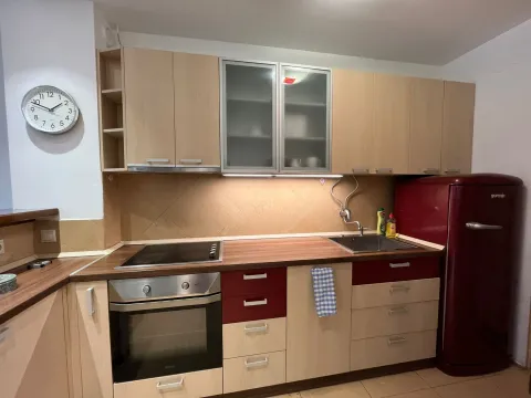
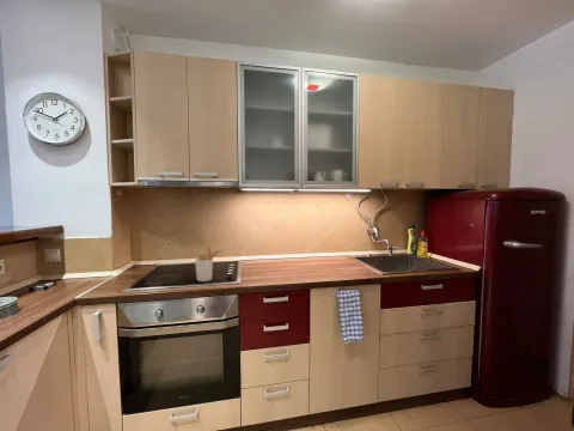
+ utensil holder [194,245,222,283]
